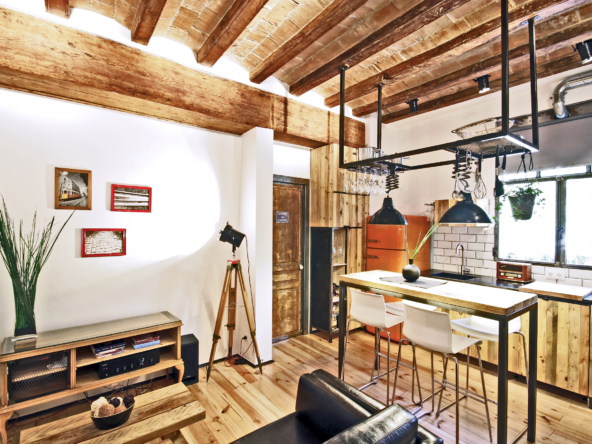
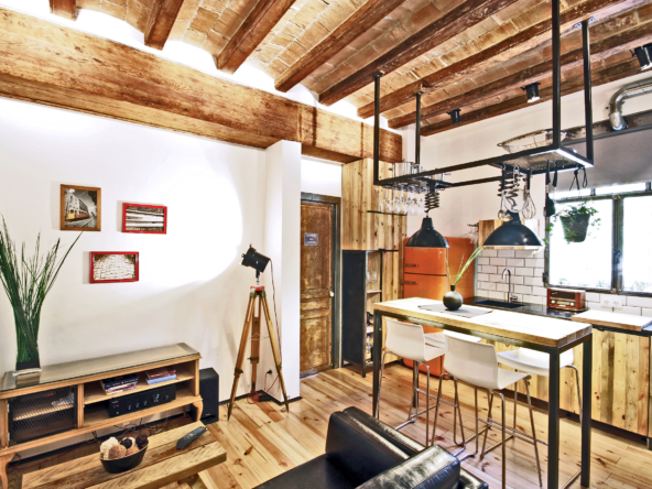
+ remote control [175,425,208,450]
